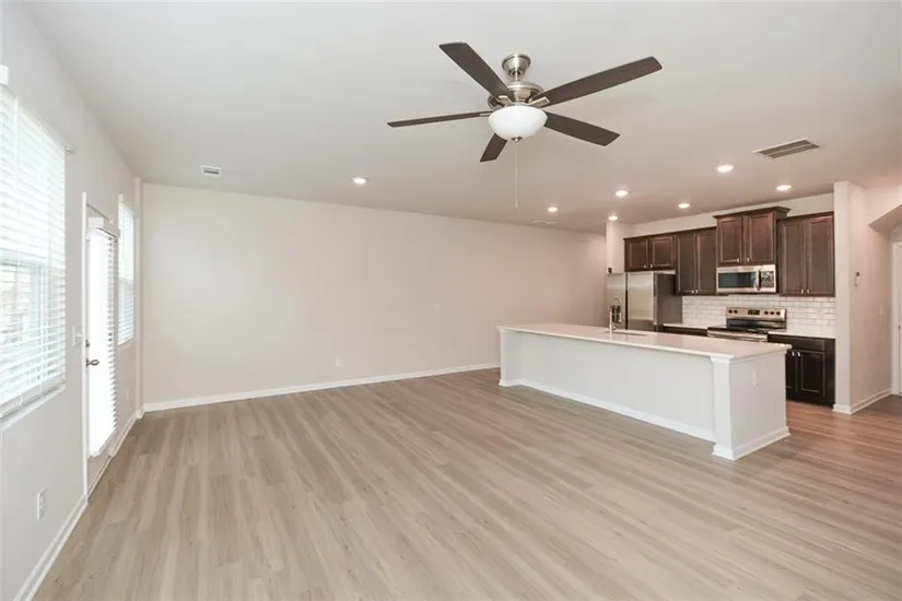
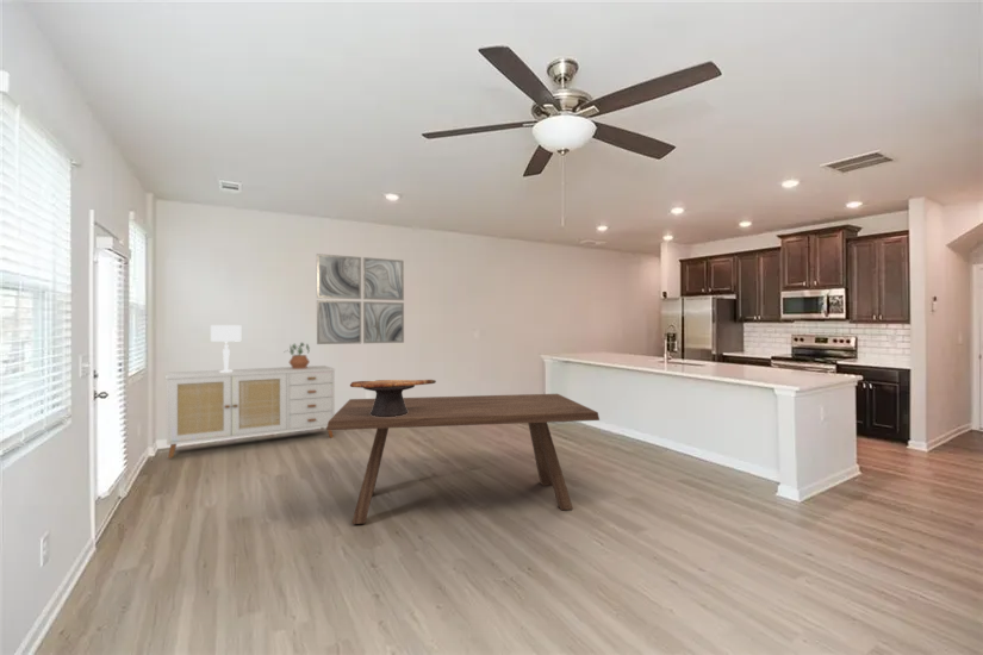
+ potted plant [284,342,311,369]
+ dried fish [349,379,437,417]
+ dining table [325,393,601,525]
+ wall art [316,252,405,345]
+ sideboard [164,364,336,460]
+ table lamp [210,324,242,373]
